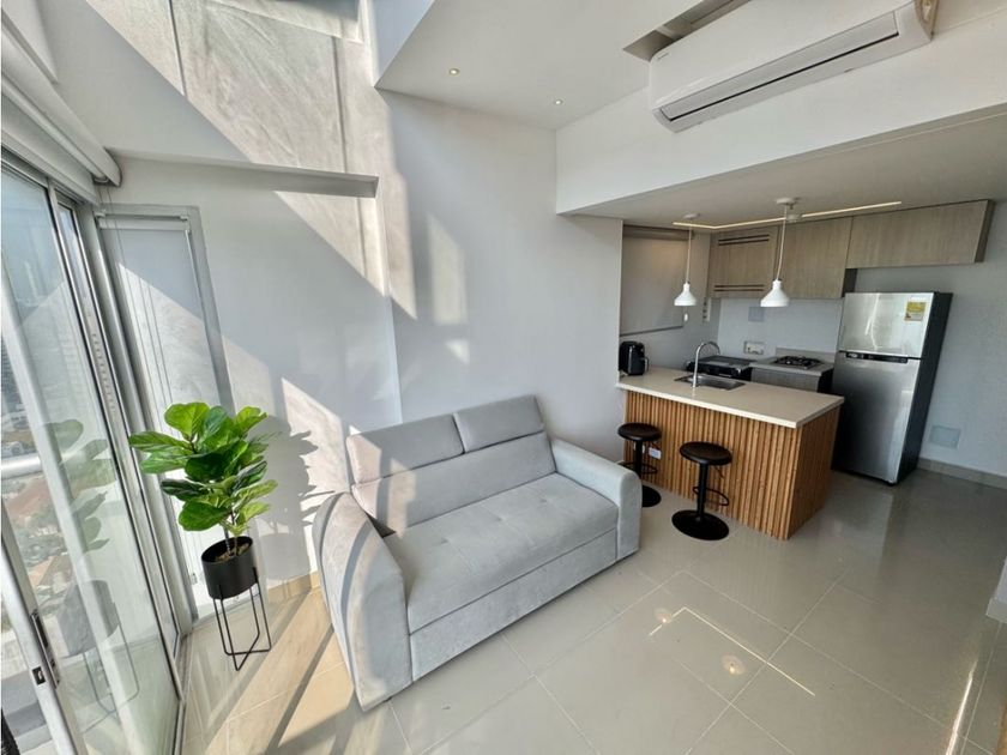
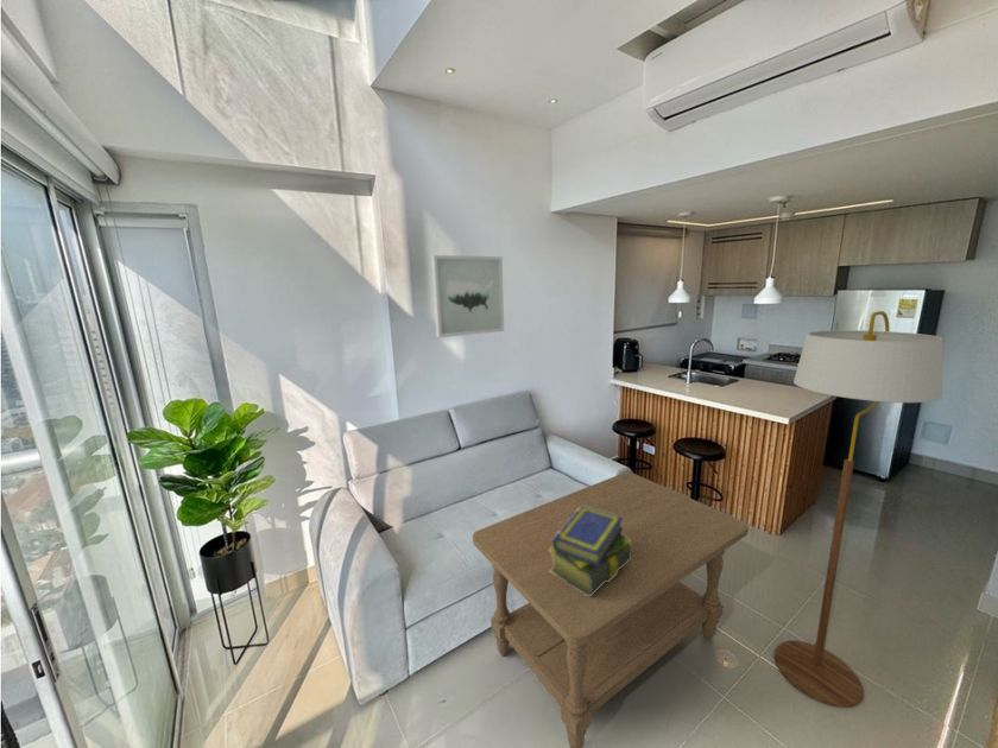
+ wall art [430,254,505,338]
+ coffee table [472,471,750,748]
+ stack of books [549,506,632,596]
+ floor lamp [773,310,943,709]
